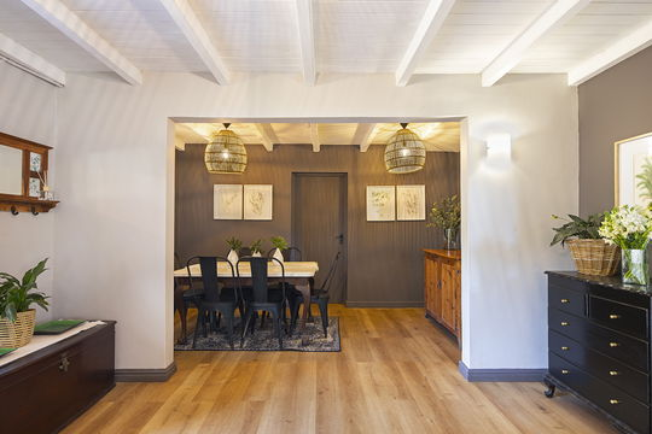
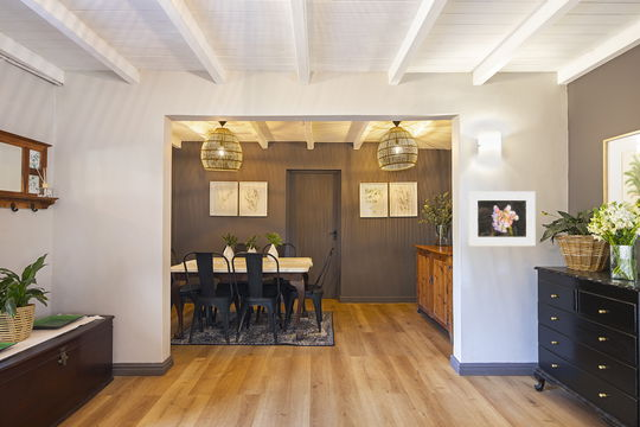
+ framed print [467,190,537,247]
